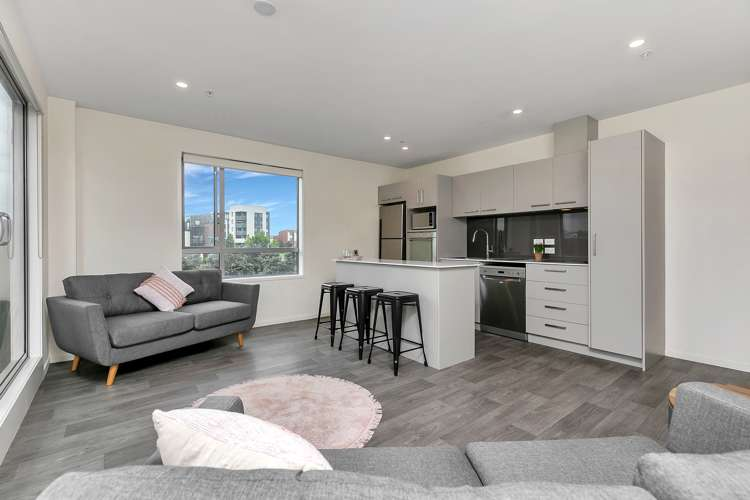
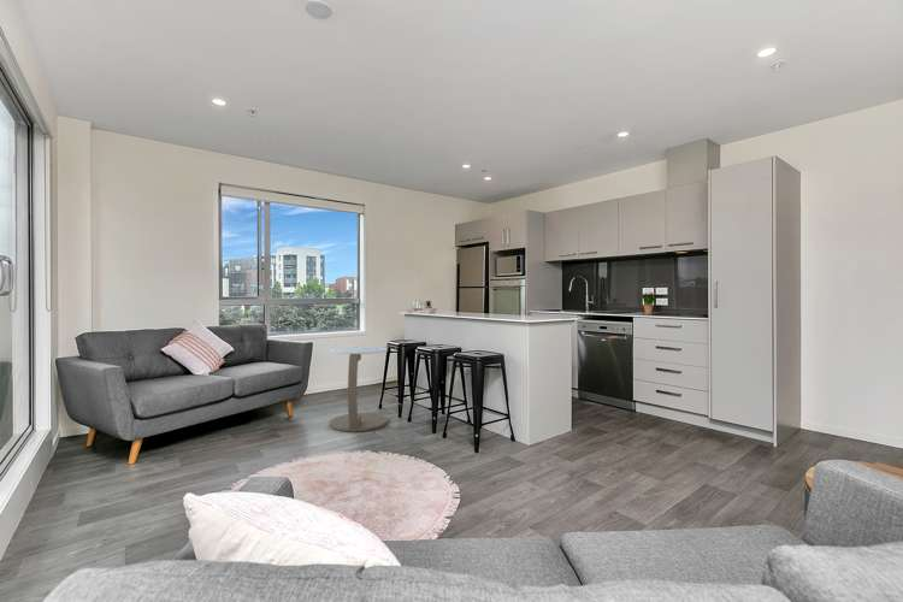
+ side table [327,346,389,432]
